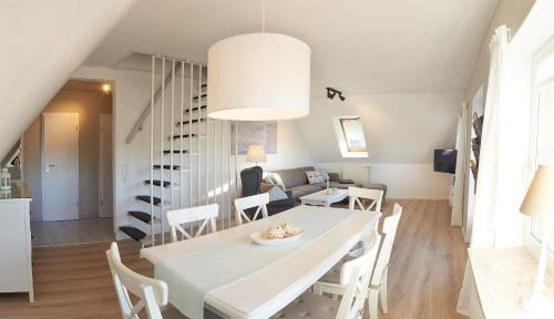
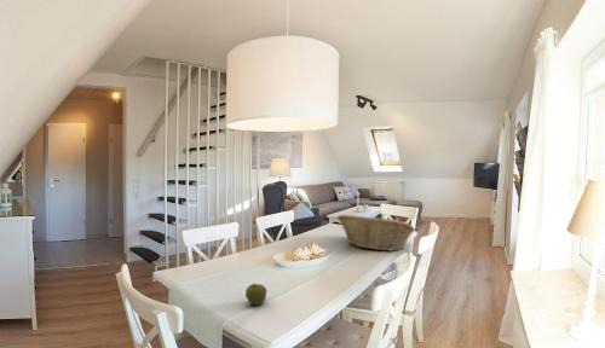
+ apple [244,282,269,307]
+ fruit basket [336,214,416,253]
